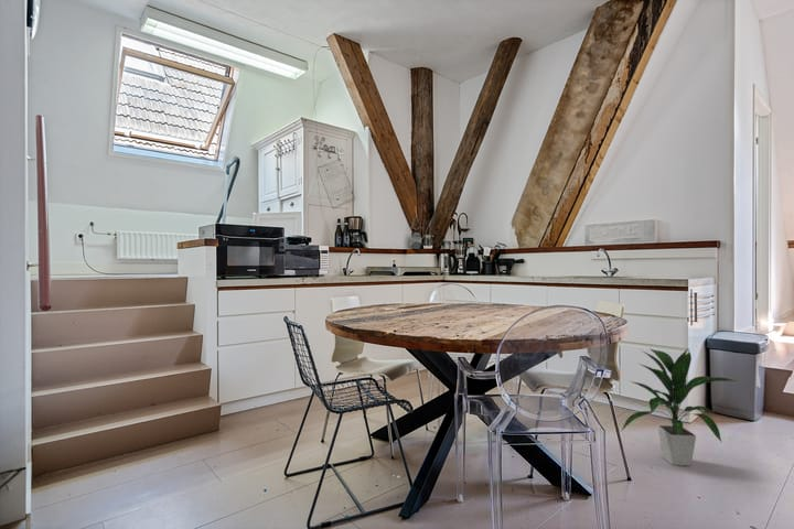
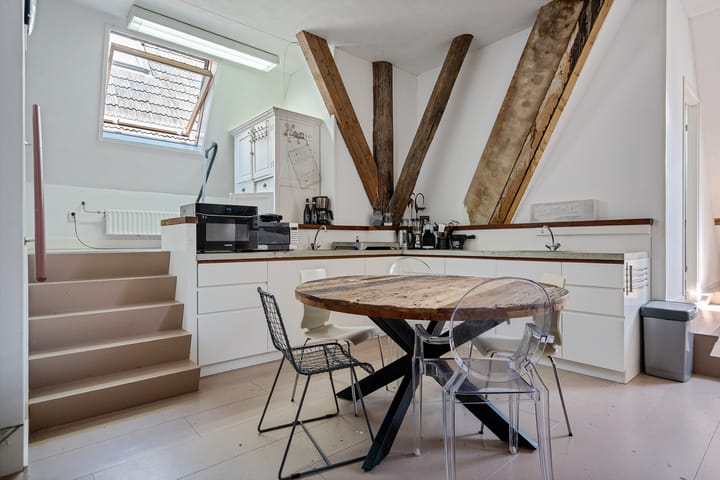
- indoor plant [621,347,738,467]
